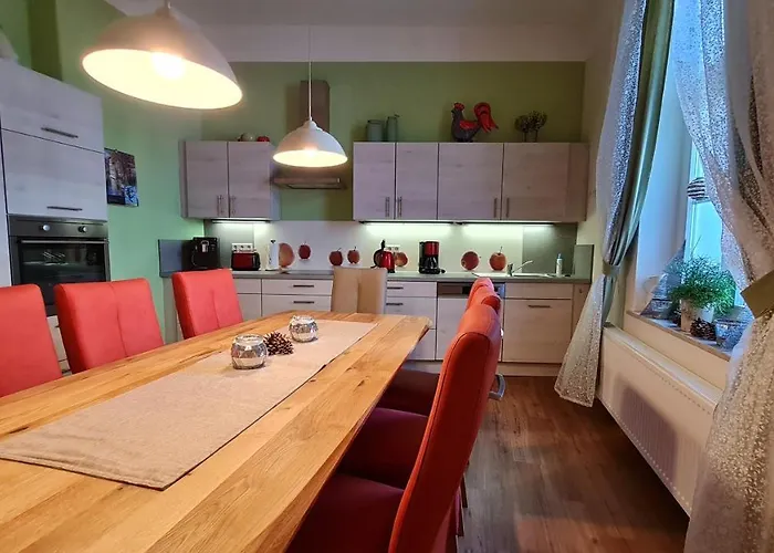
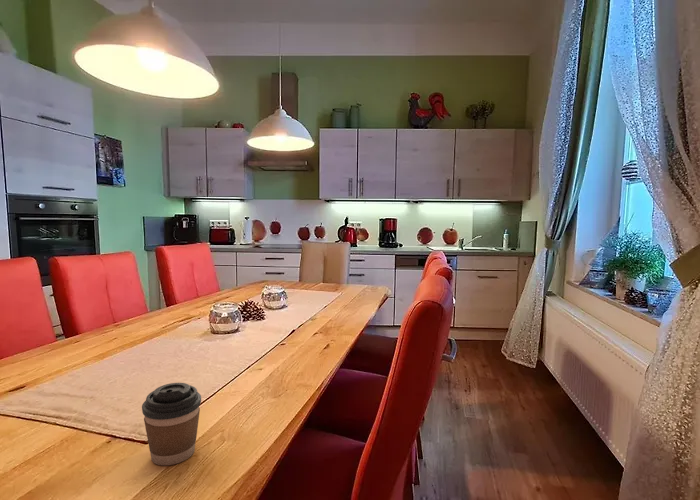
+ coffee cup [141,382,202,466]
